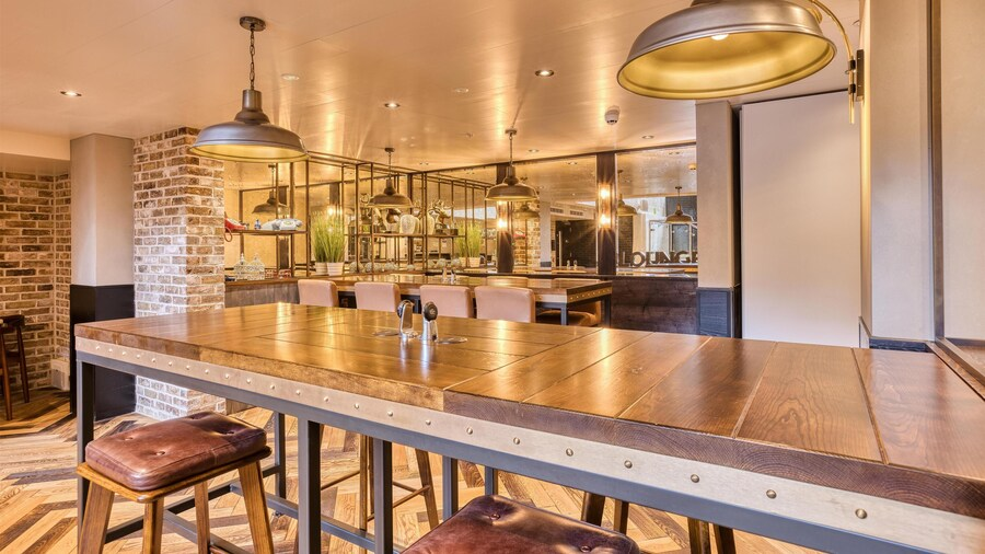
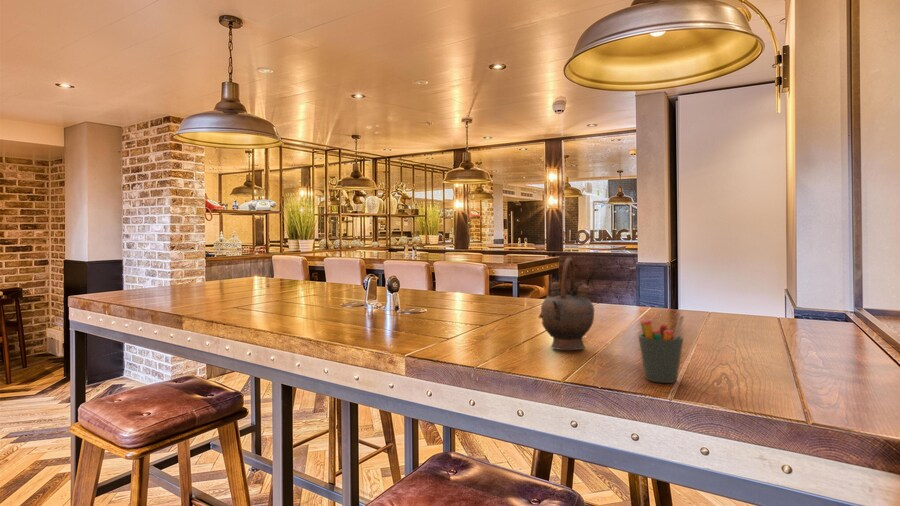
+ teapot [538,257,595,351]
+ pen holder [637,314,685,384]
